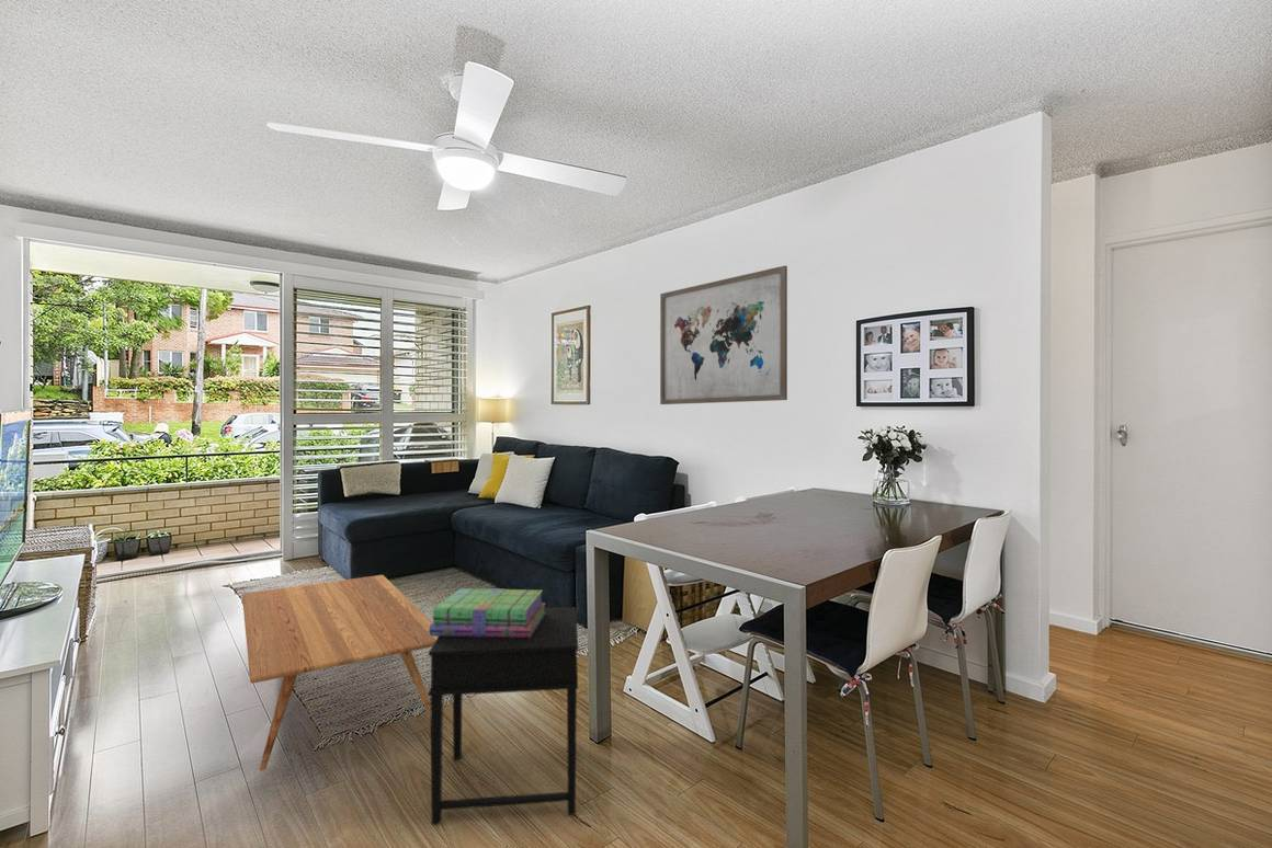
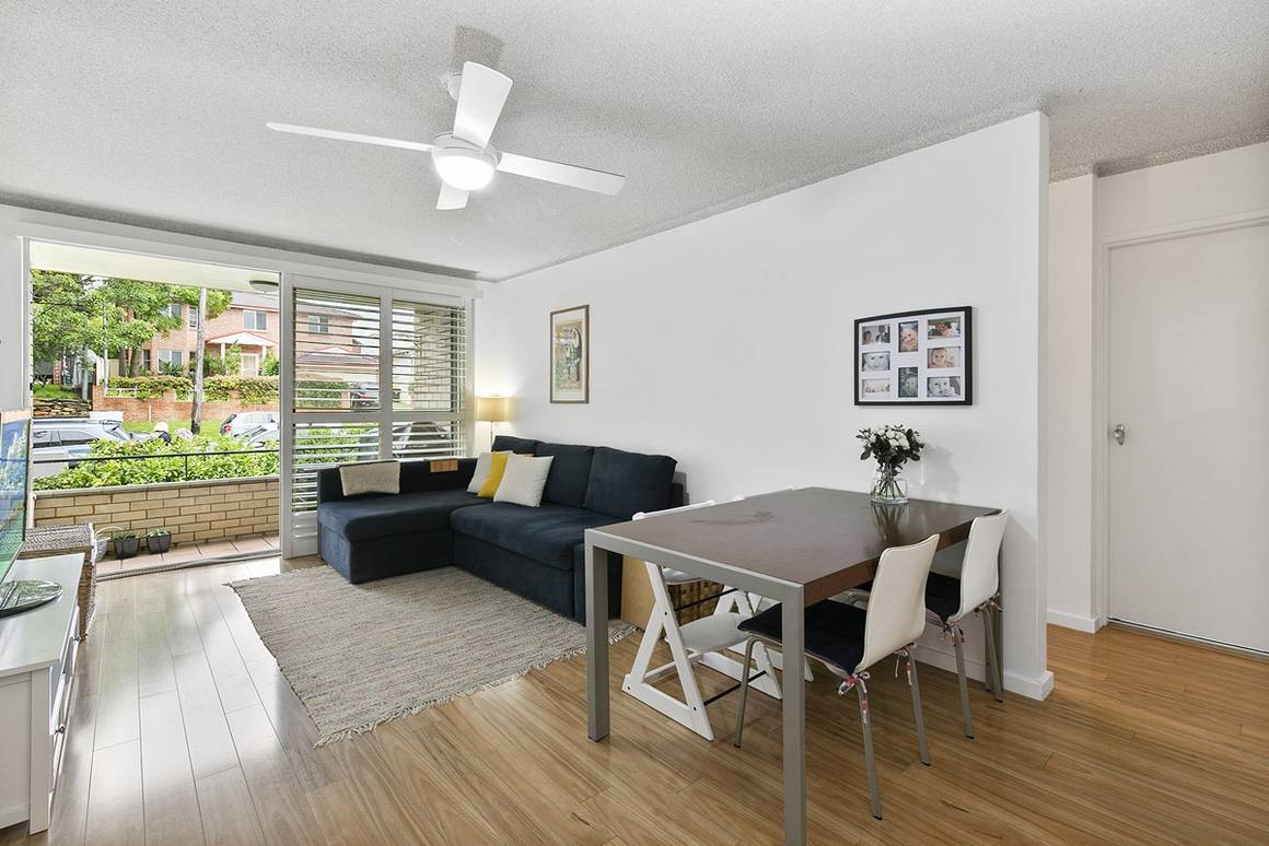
- side table [428,606,579,826]
- coffee table [241,574,438,771]
- wall art [659,265,788,405]
- stack of books [429,587,546,638]
